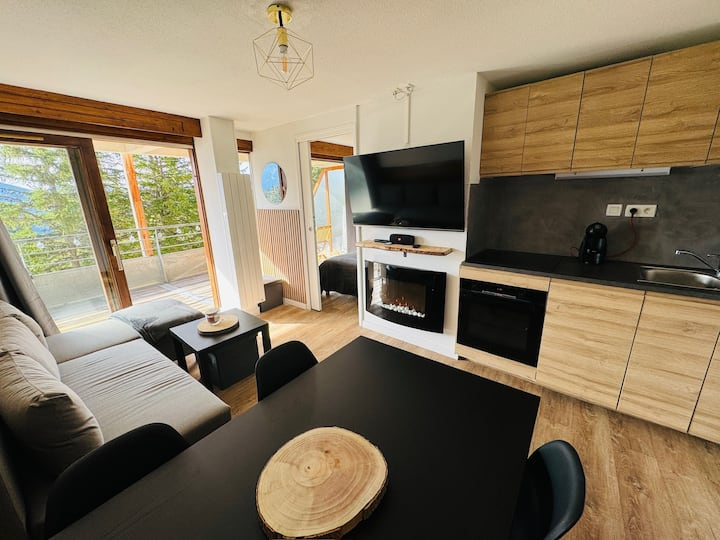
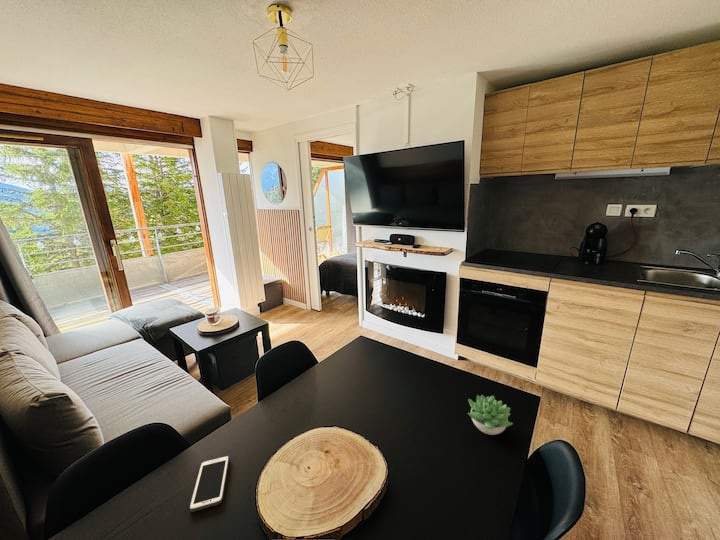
+ succulent plant [467,394,514,436]
+ cell phone [188,454,230,513]
